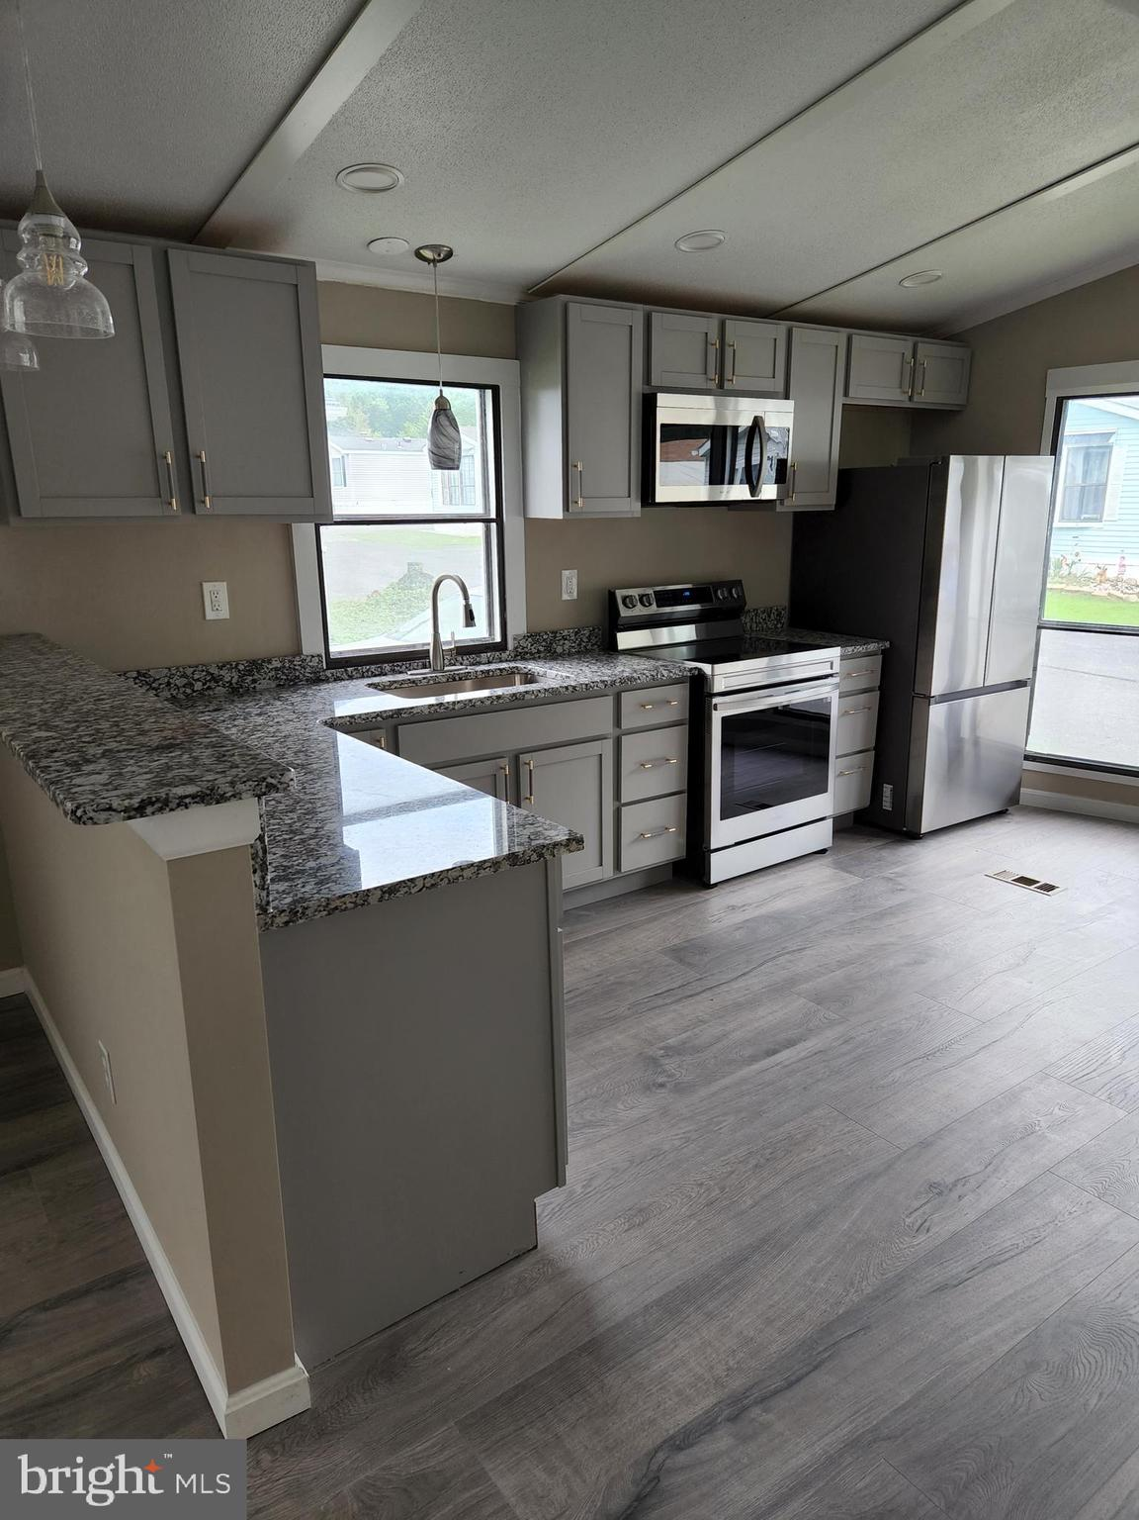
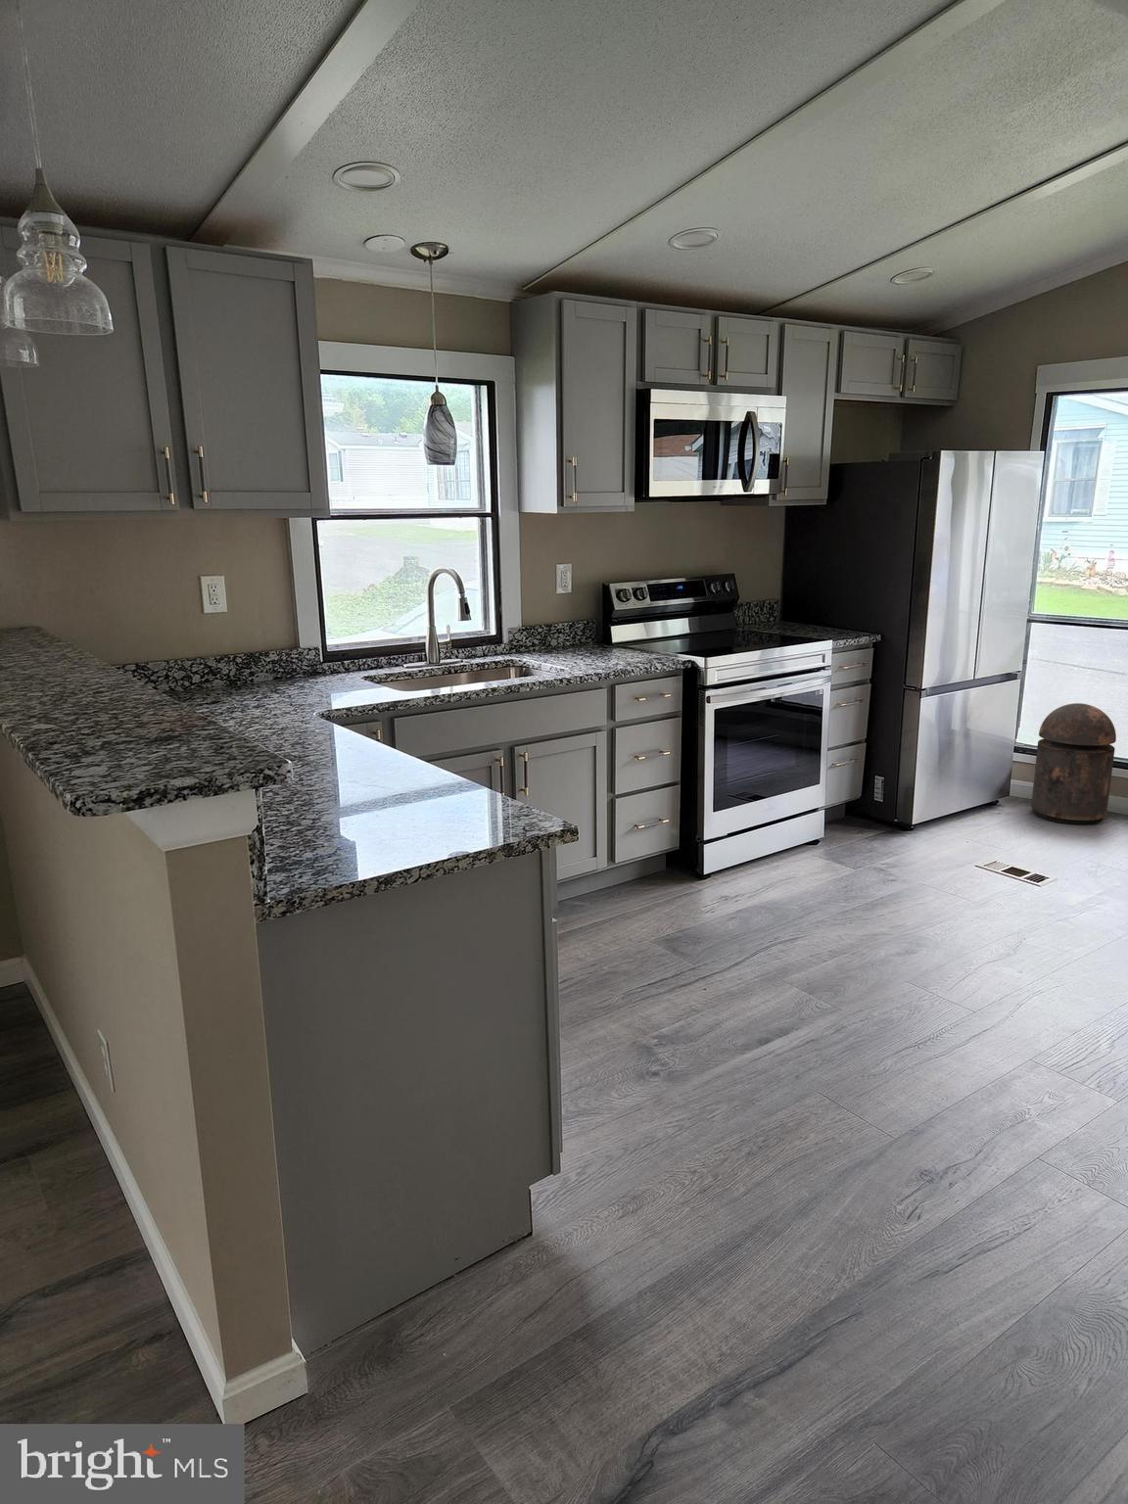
+ trash can [1030,702,1117,825]
